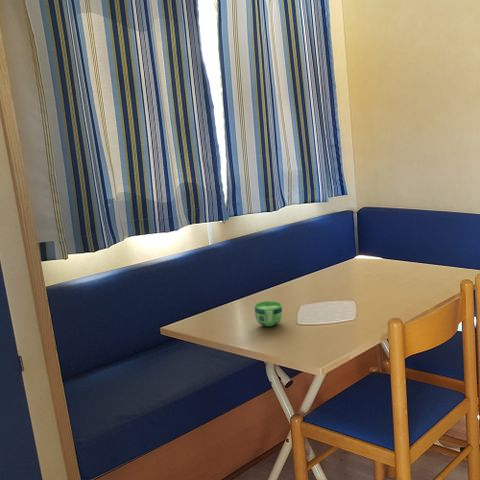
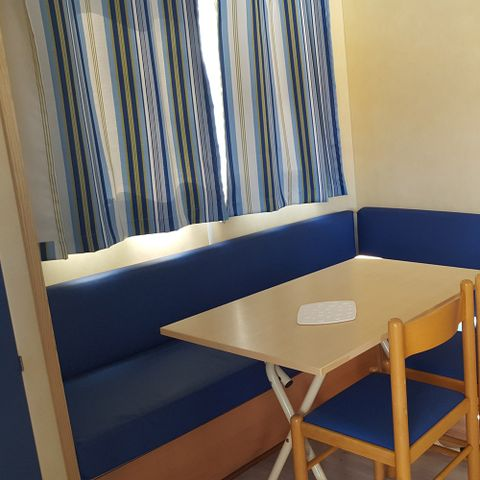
- cup [254,301,283,327]
